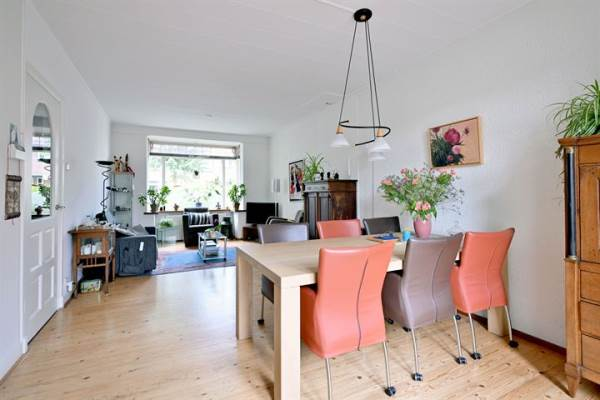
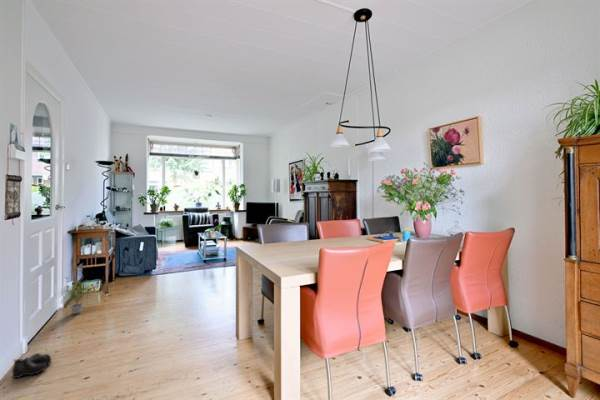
+ boots [11,352,52,379]
+ potted plant [58,277,92,315]
